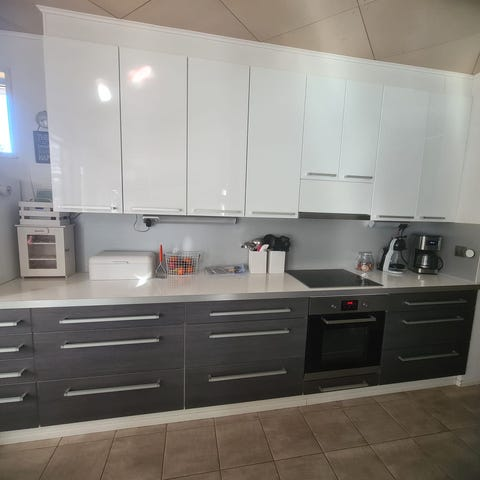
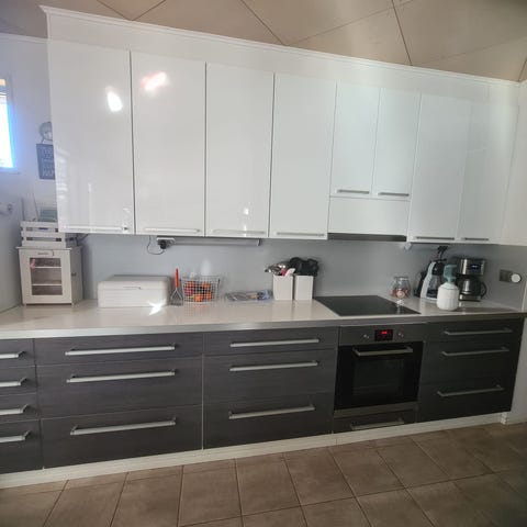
+ soap bottle [436,265,460,312]
